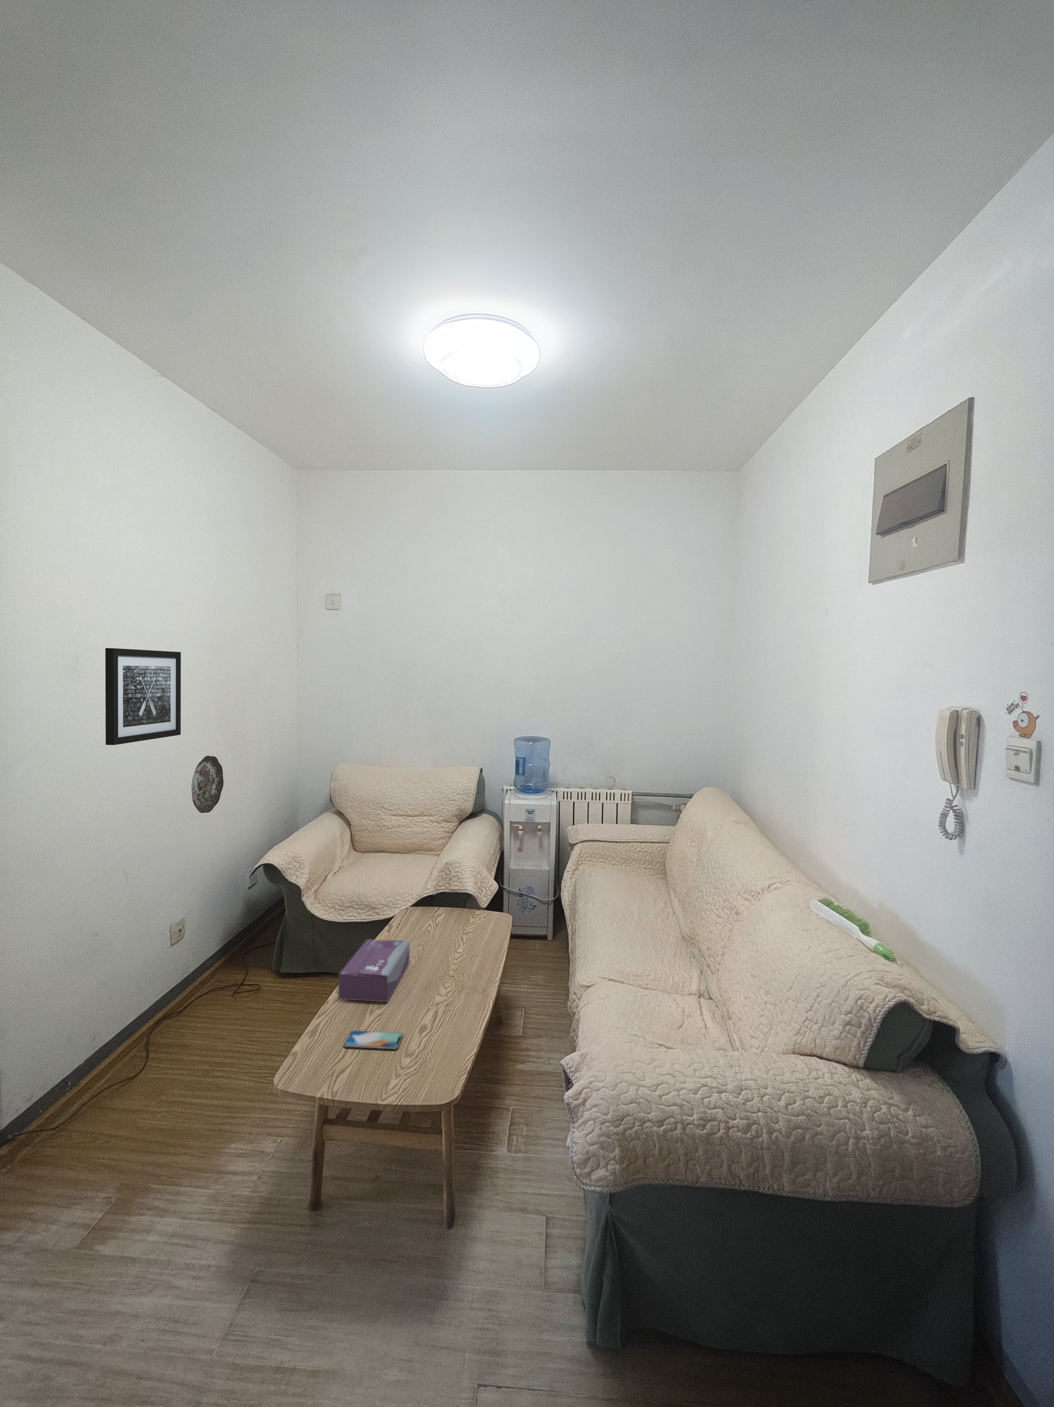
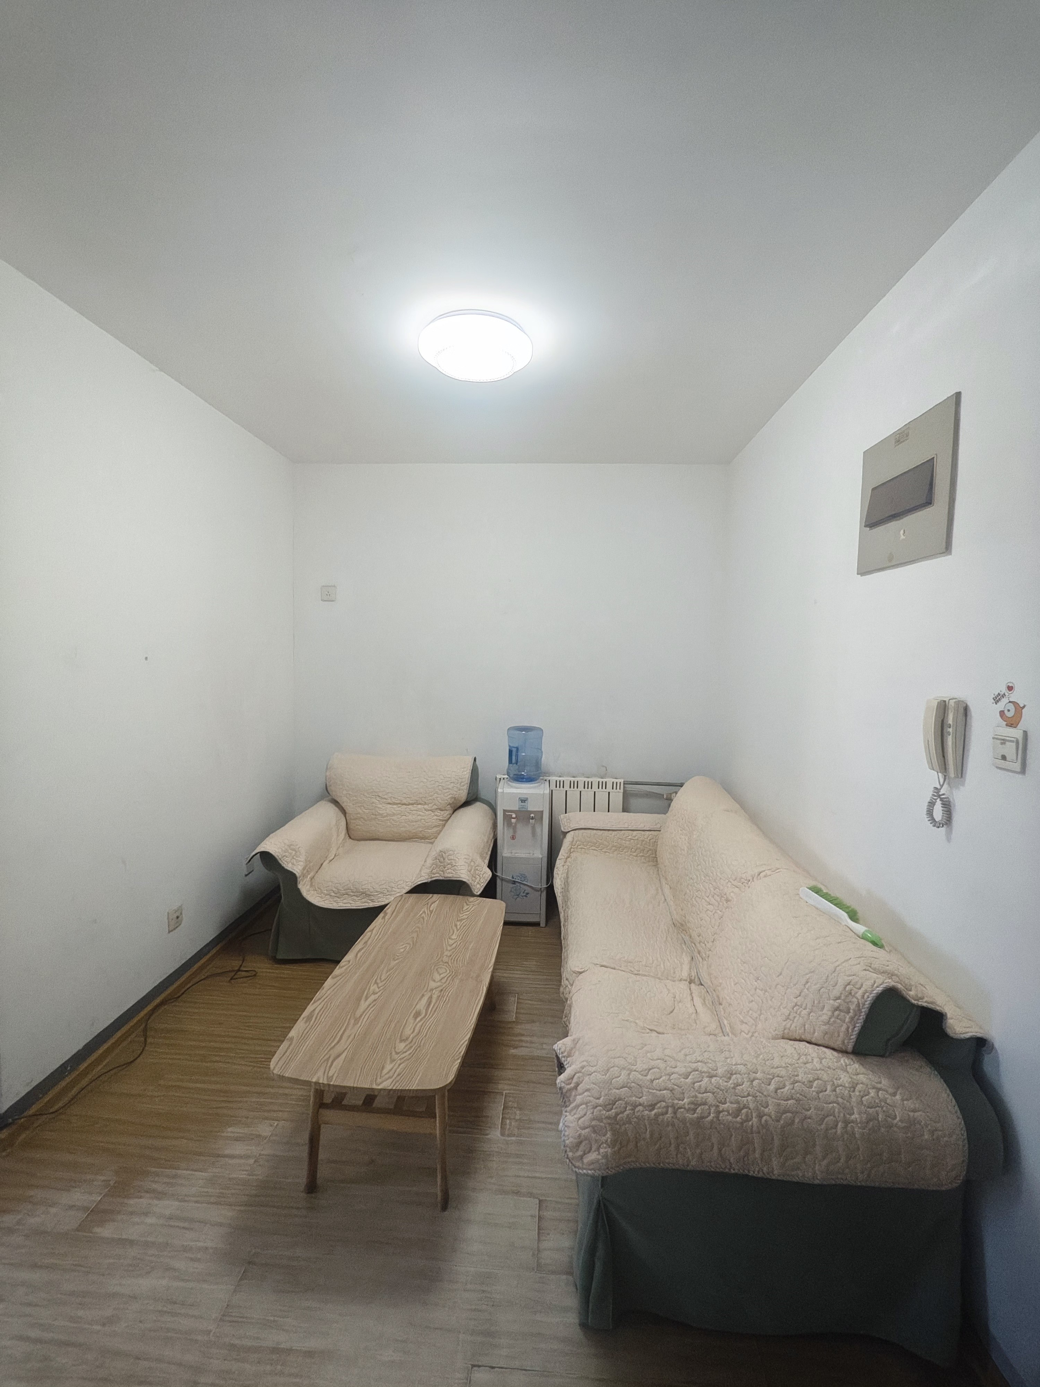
- tissue box [338,938,410,1003]
- decorative plate [192,756,224,813]
- wall art [105,648,182,746]
- smartphone [343,1030,404,1049]
